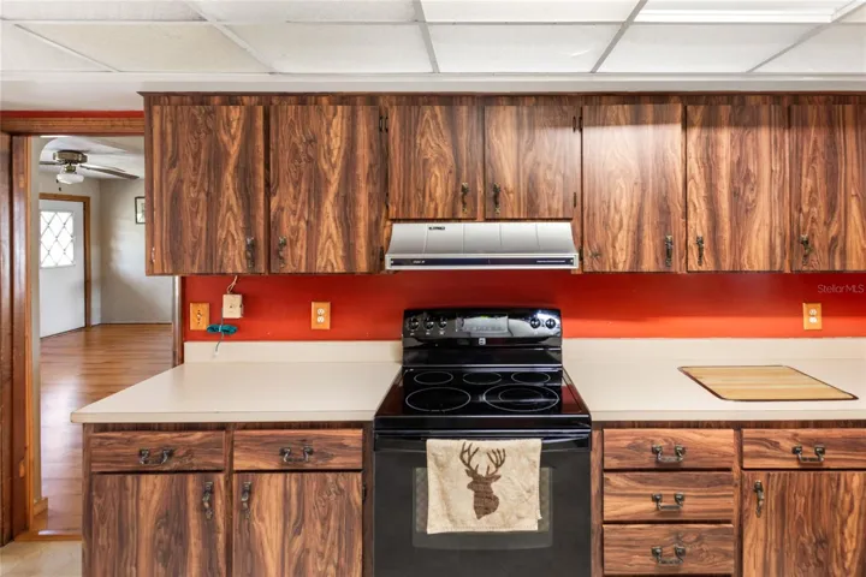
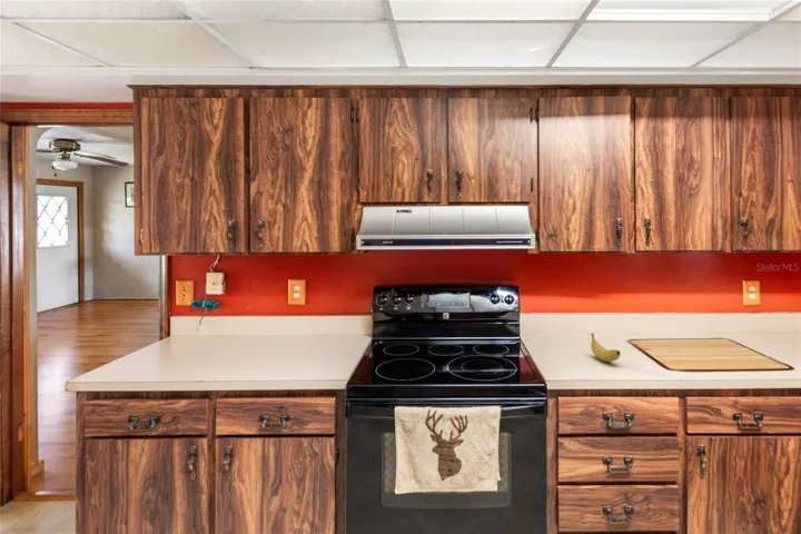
+ fruit [590,332,622,363]
